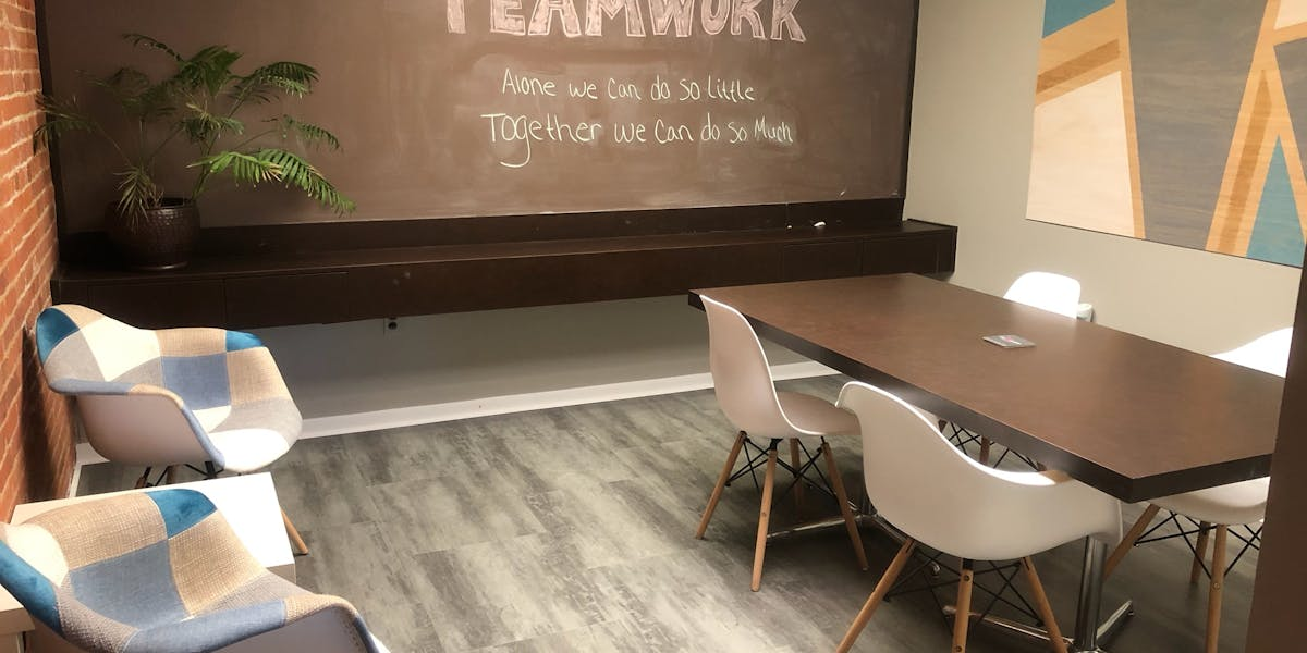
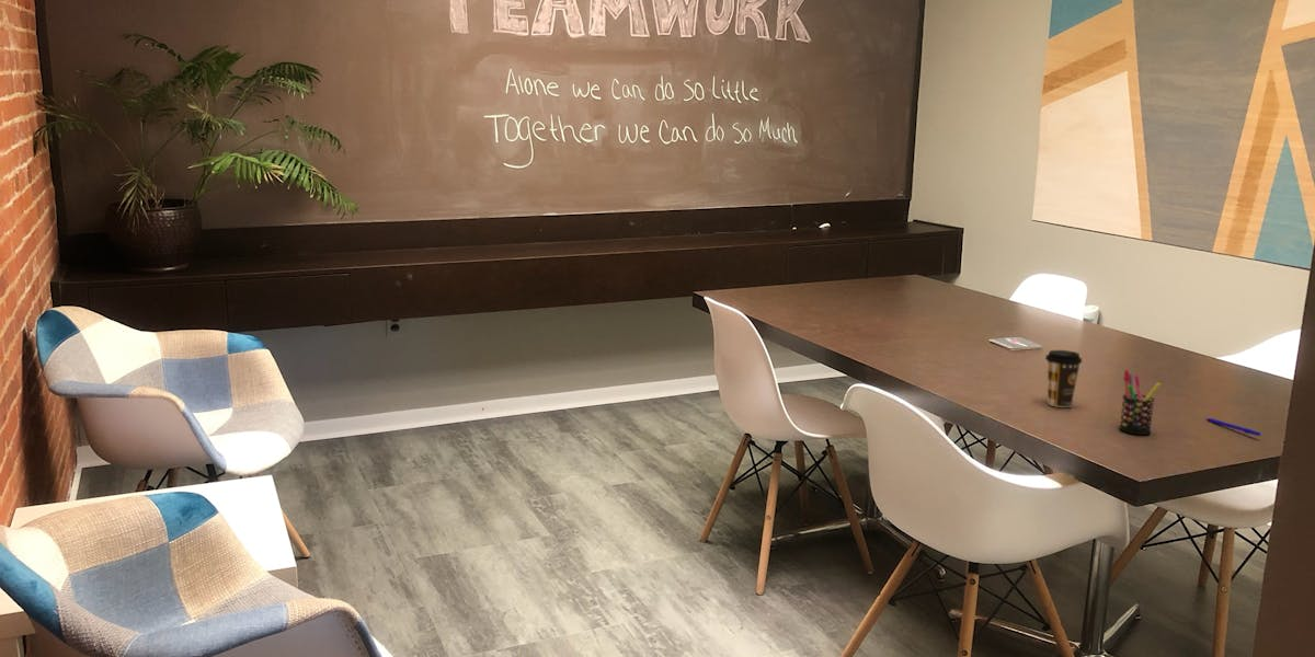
+ pen [1204,417,1261,437]
+ pen holder [1118,369,1162,436]
+ coffee cup [1044,349,1083,408]
